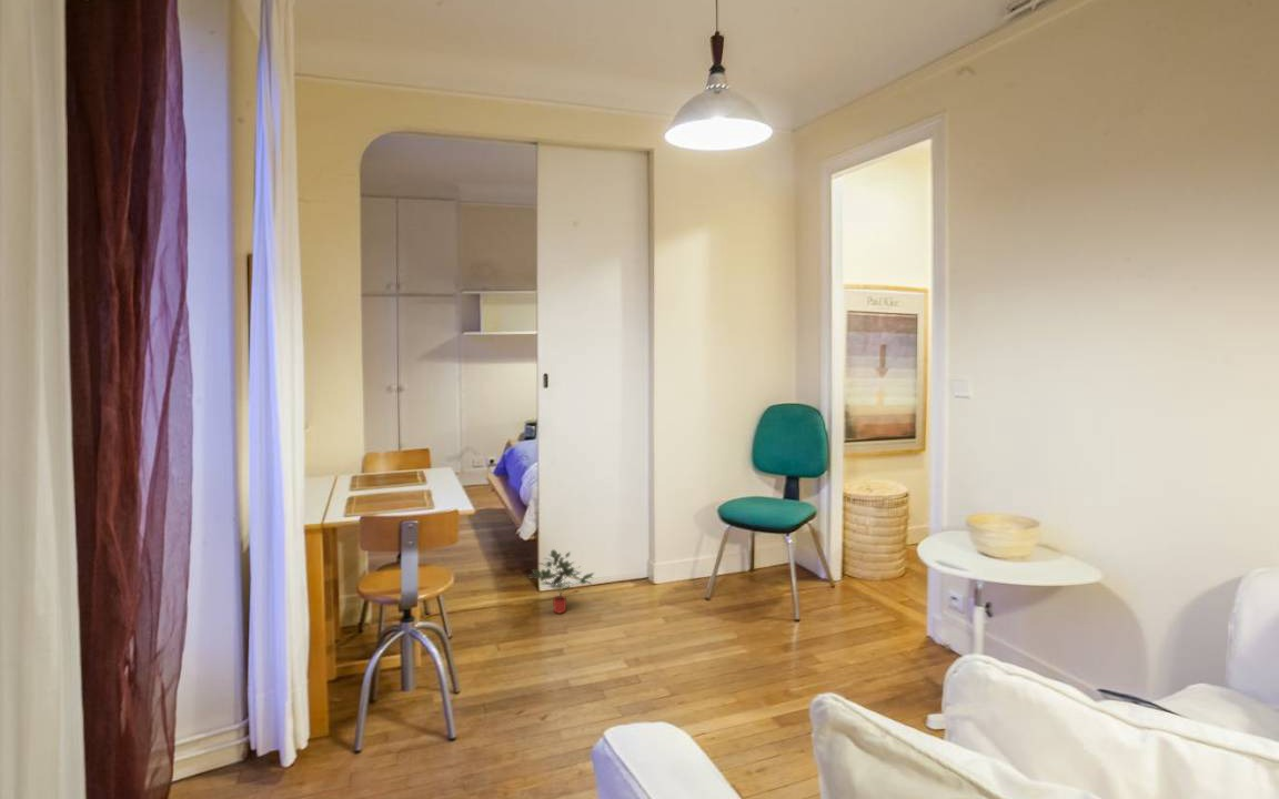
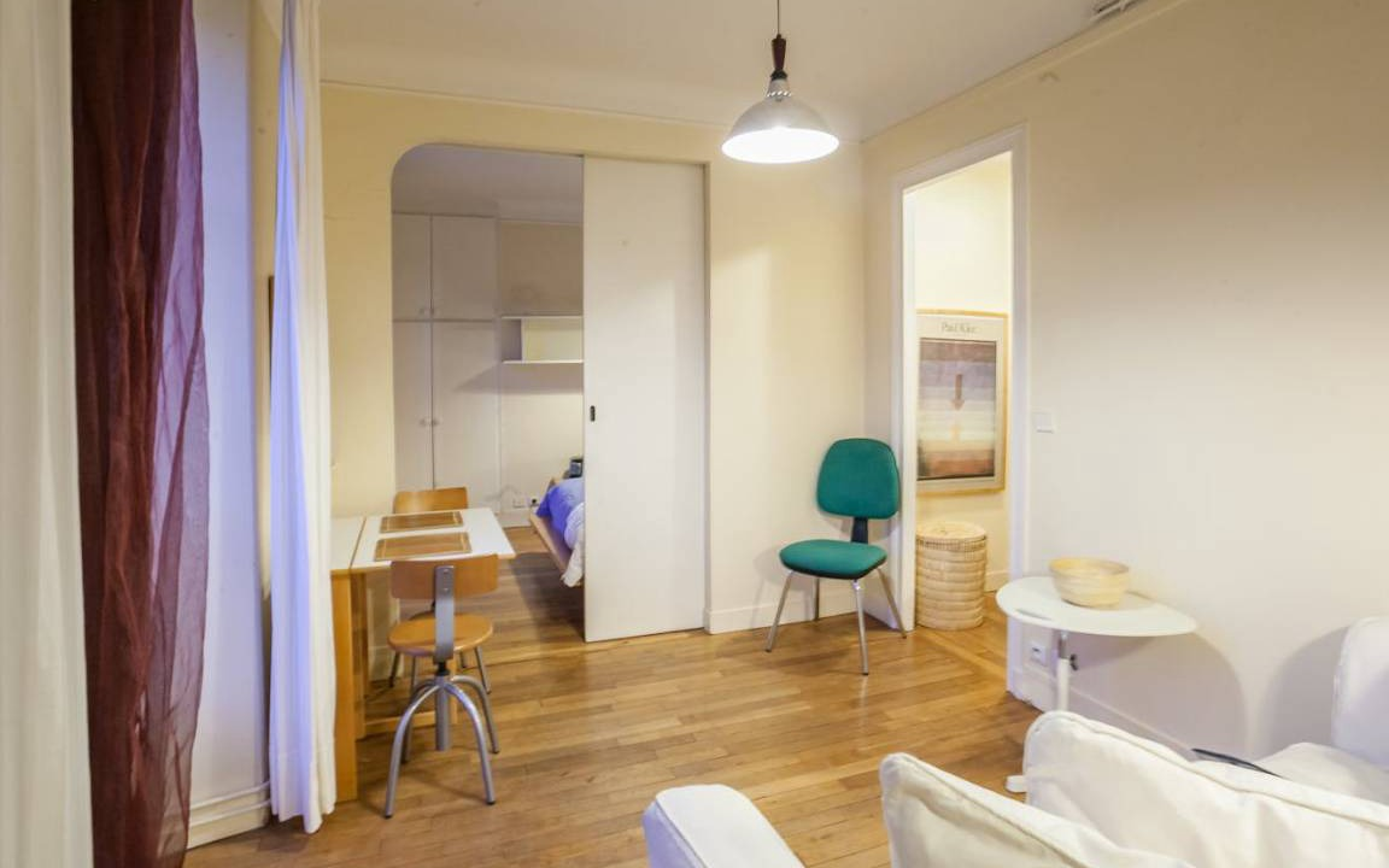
- potted plant [526,548,596,615]
